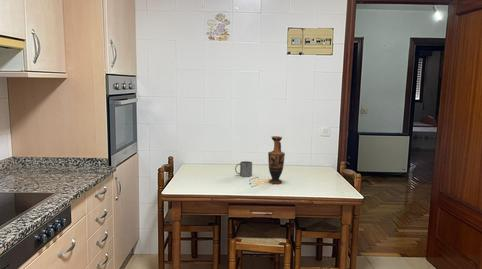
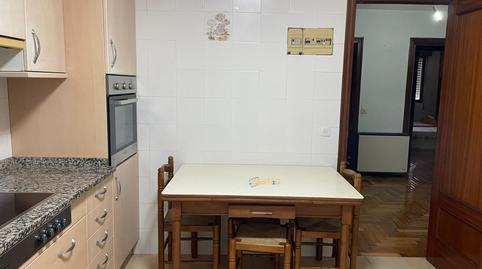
- vase [267,135,286,185]
- mug [234,160,253,178]
